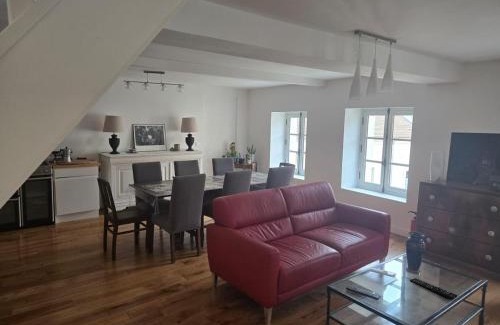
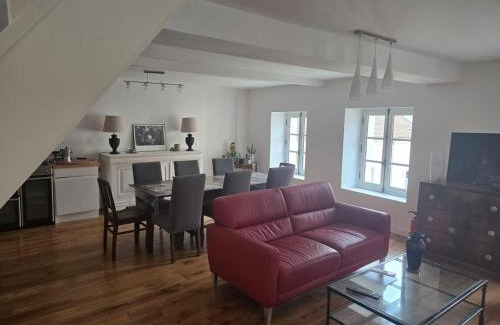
- remote control [409,277,458,300]
